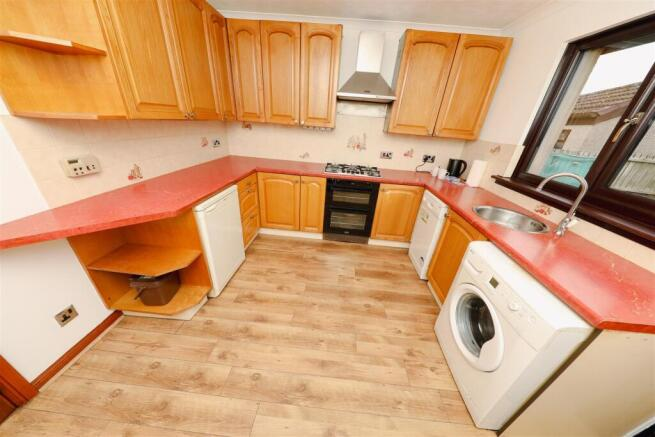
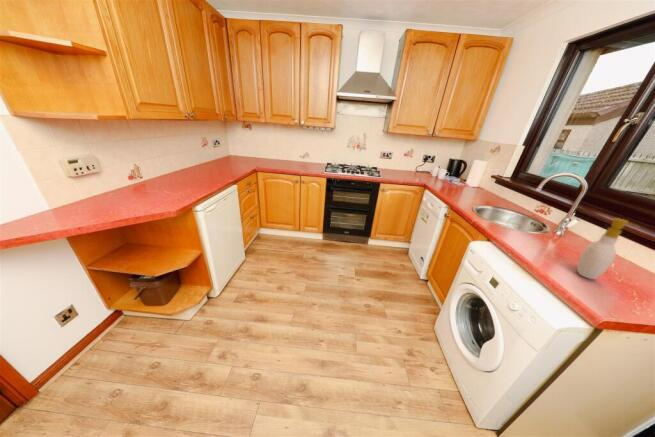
+ soap bottle [576,217,641,280]
